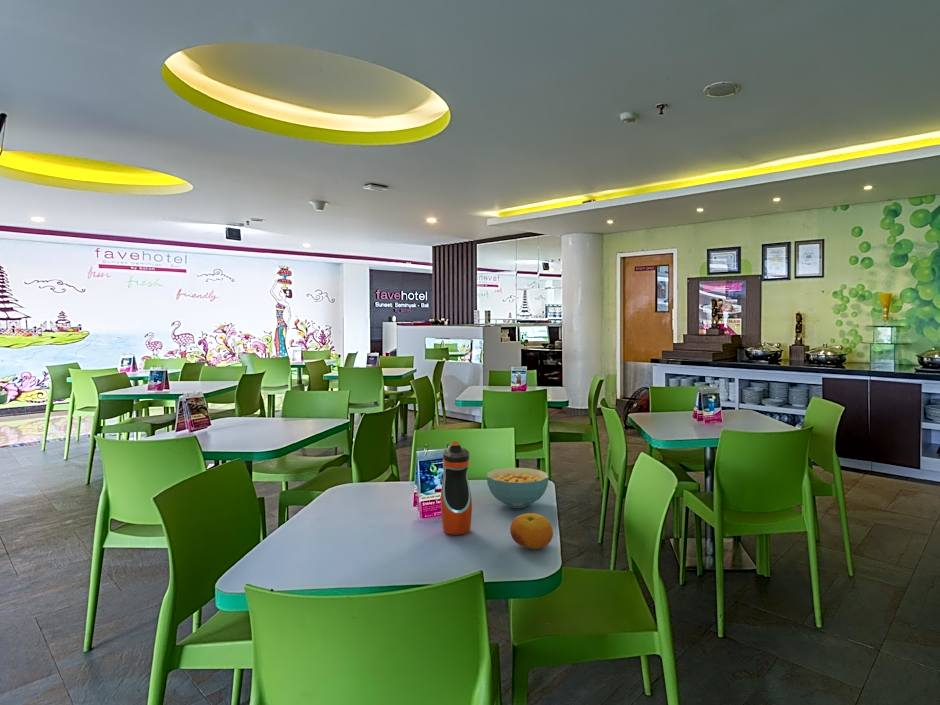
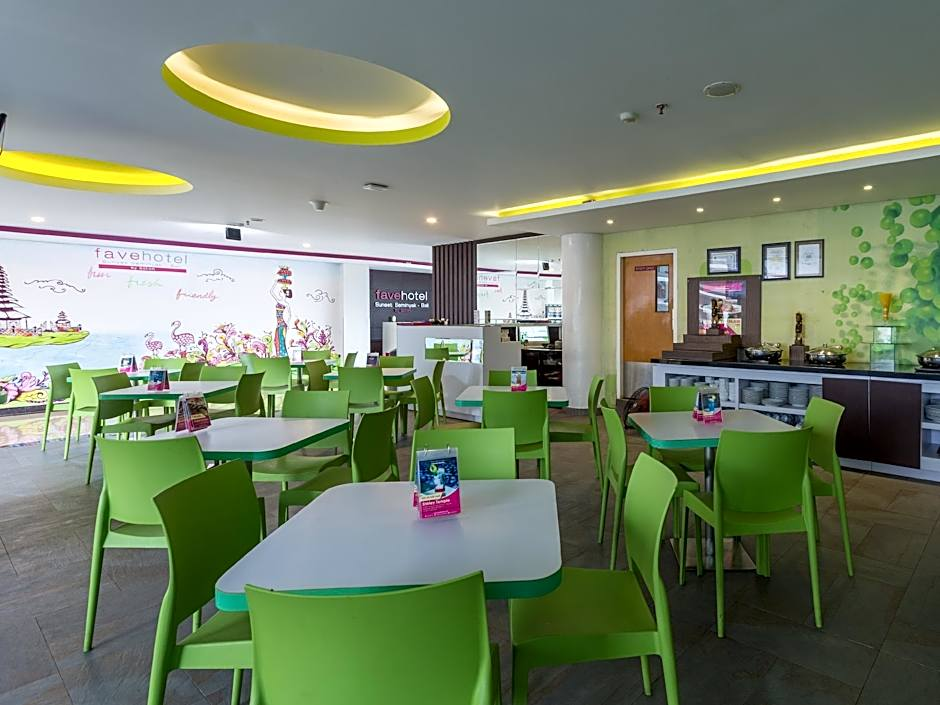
- fruit [509,512,554,550]
- cereal bowl [486,467,550,509]
- water bottle [440,440,473,536]
